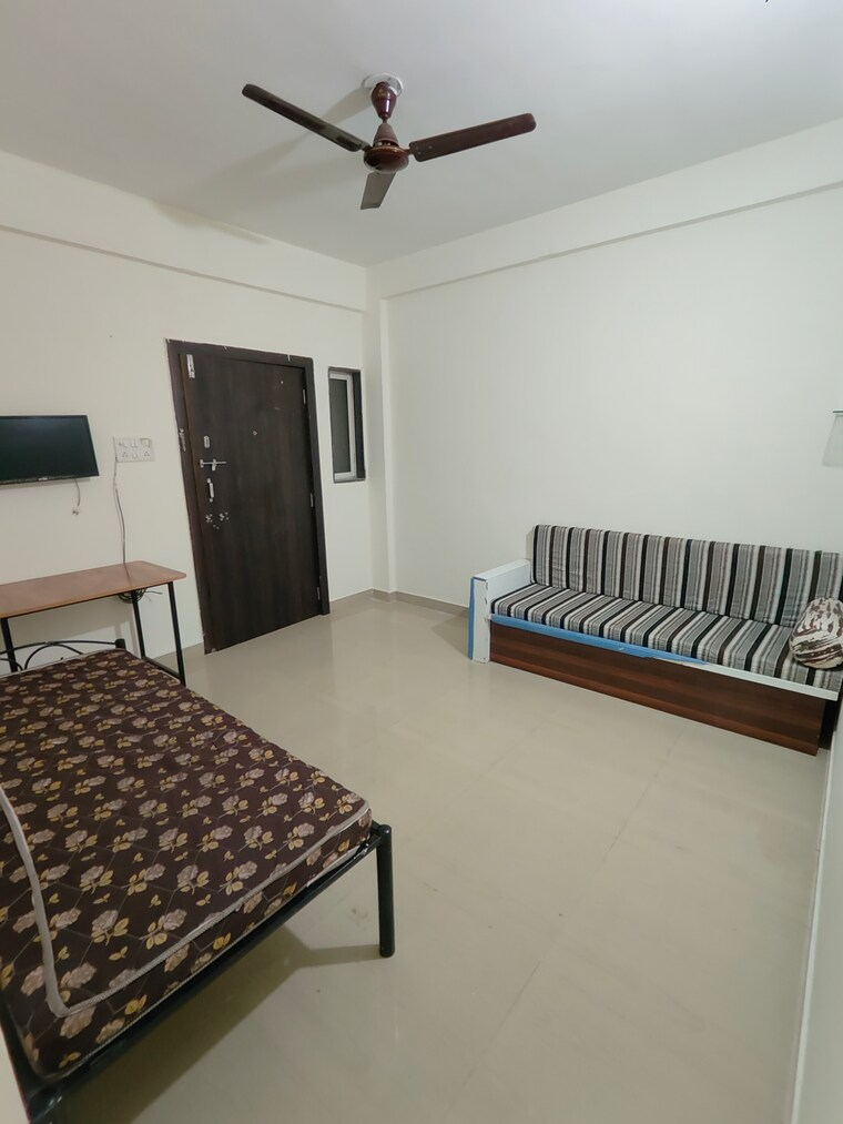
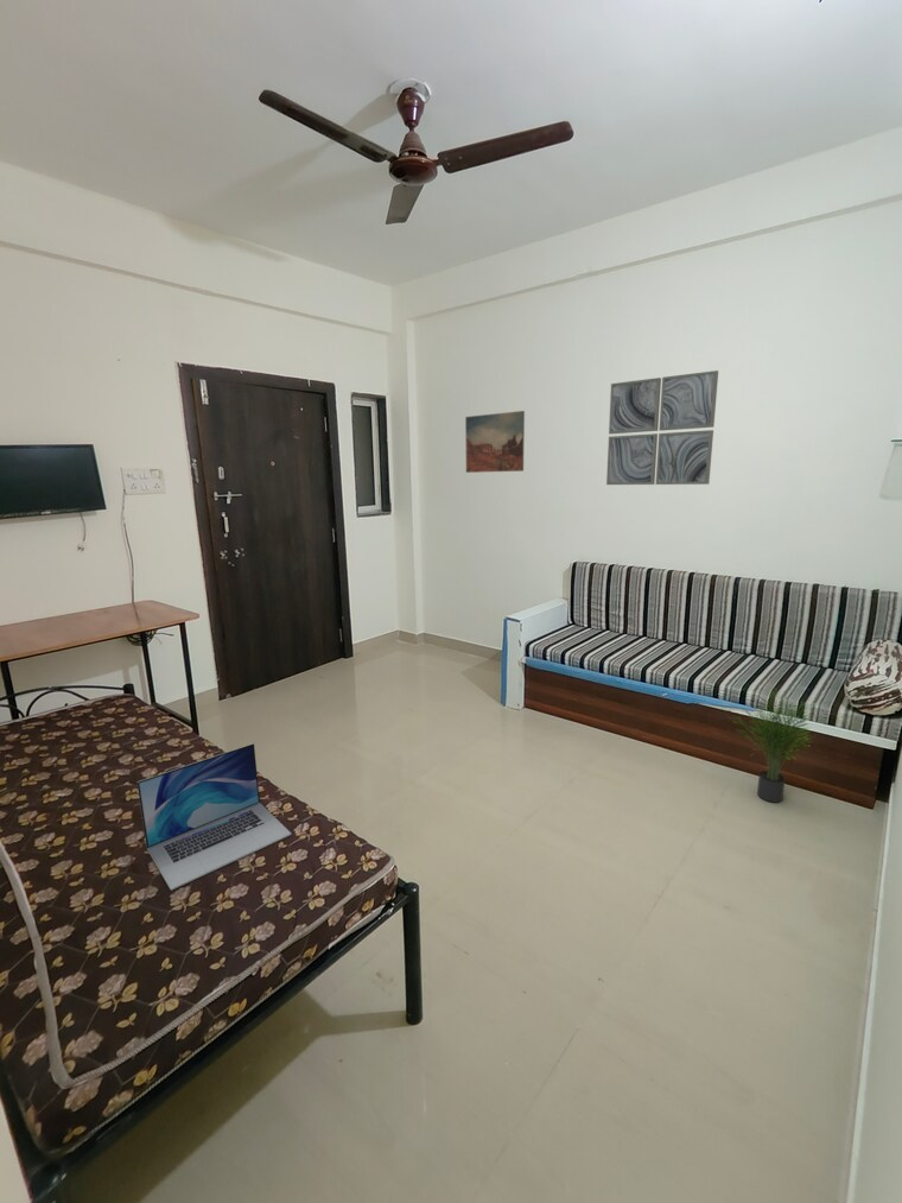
+ potted plant [728,686,814,804]
+ wall art [605,369,719,486]
+ laptop [135,742,292,892]
+ wall art [464,410,526,474]
